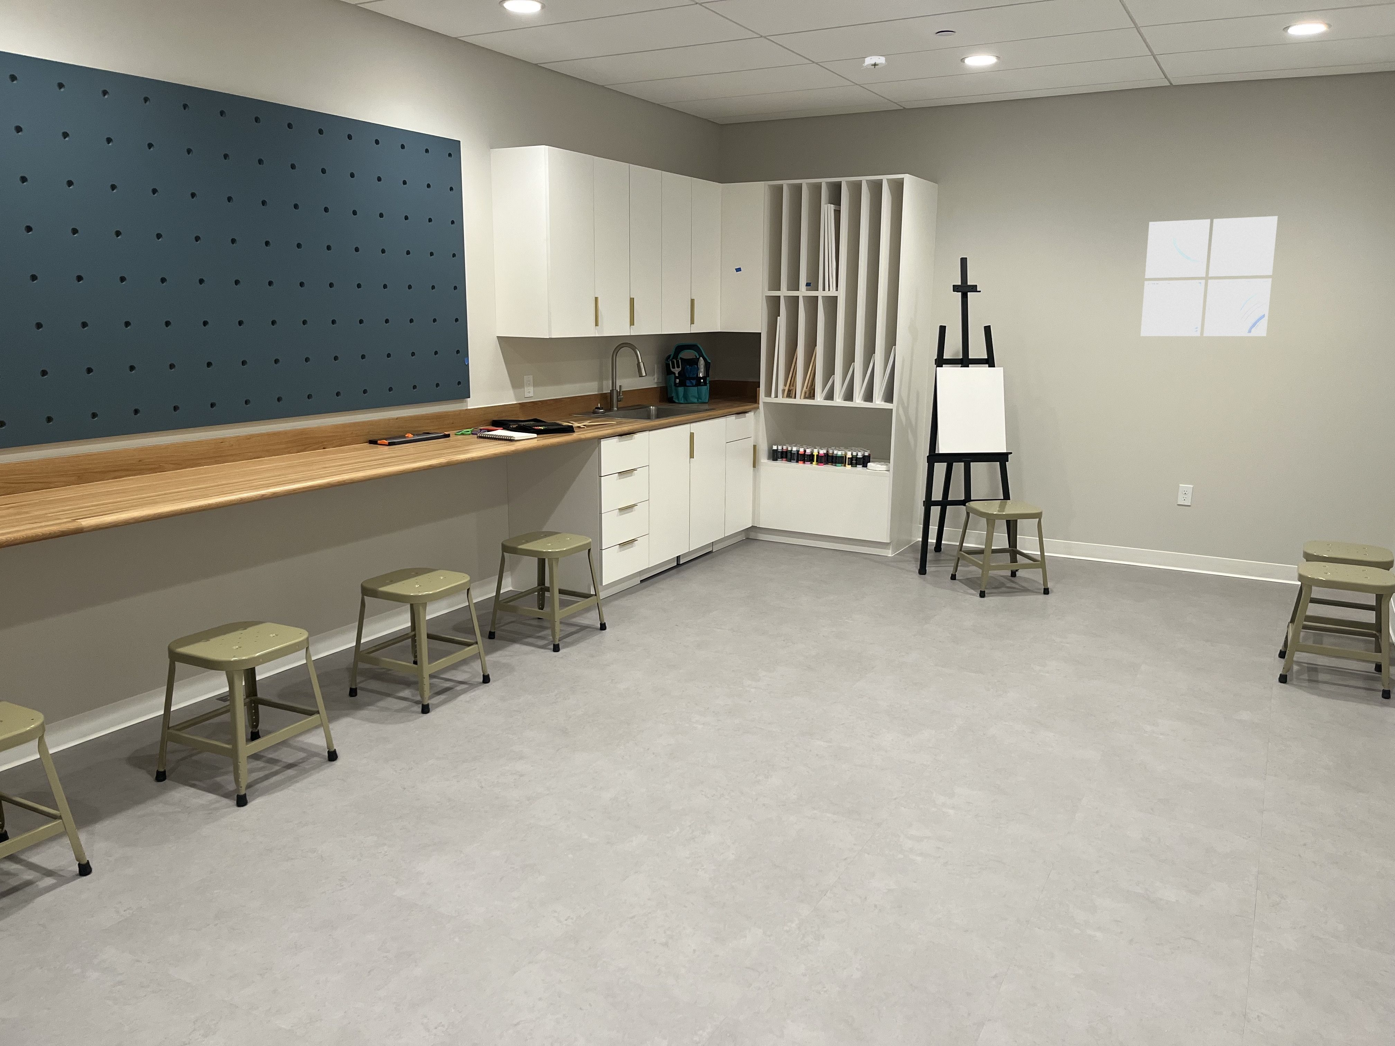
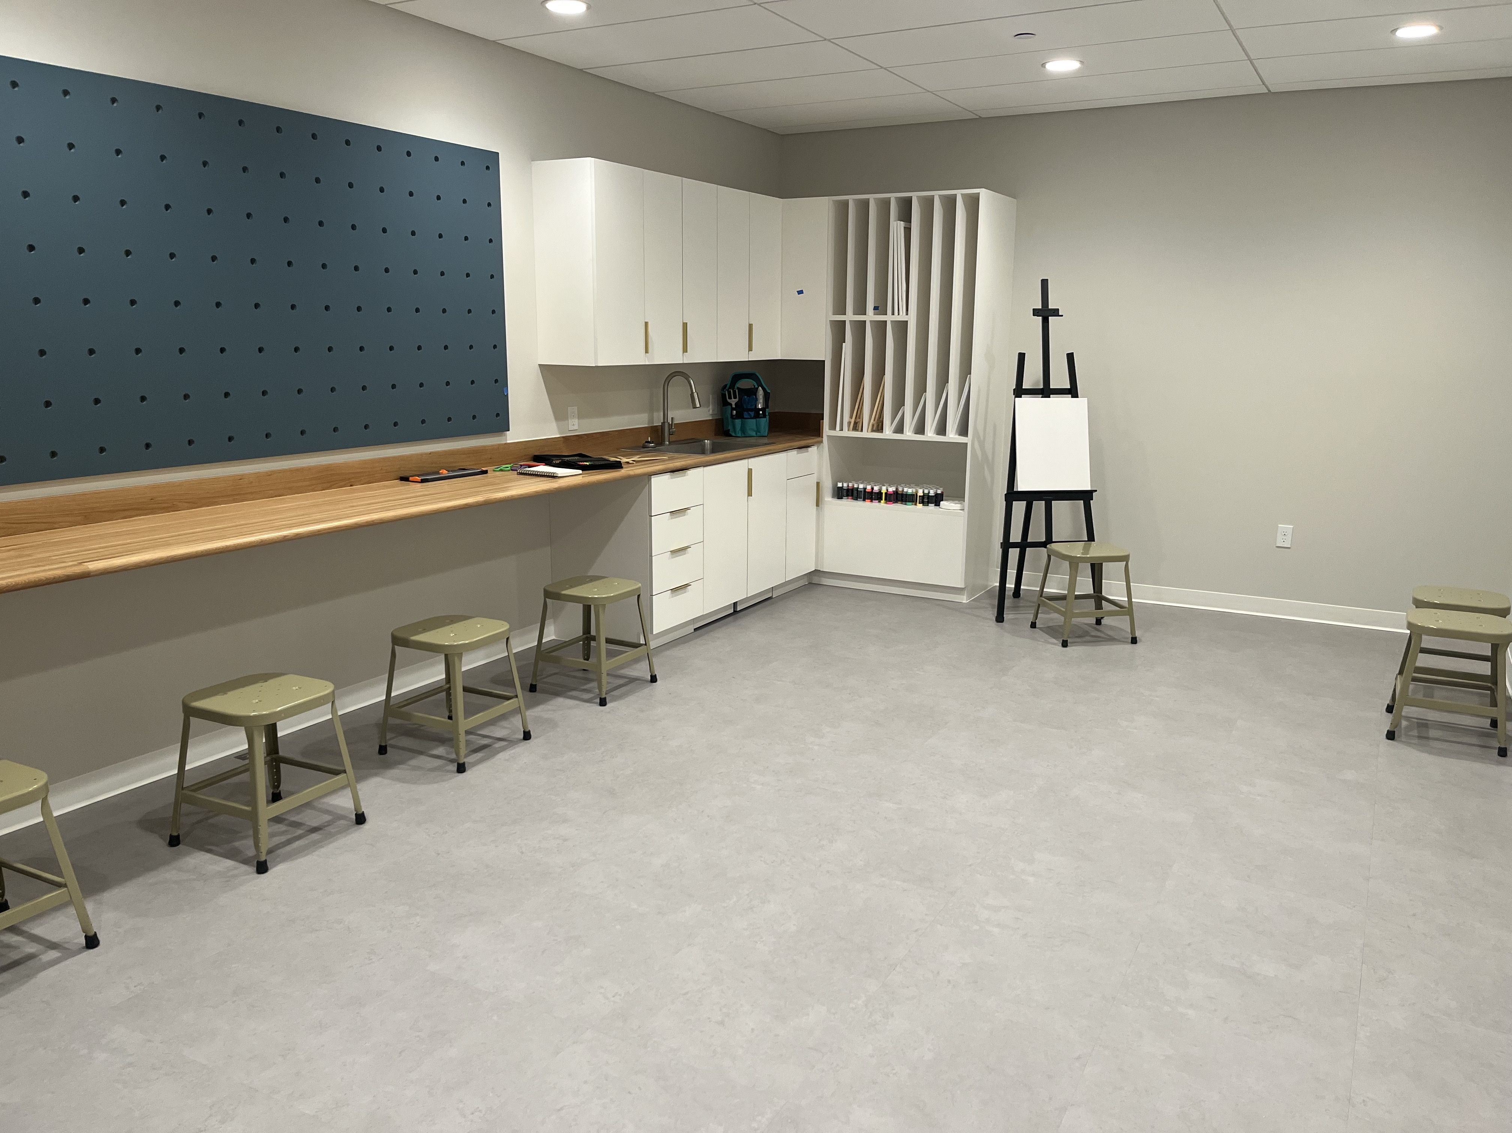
- wall art [1140,215,1279,336]
- smoke detector [861,56,888,69]
